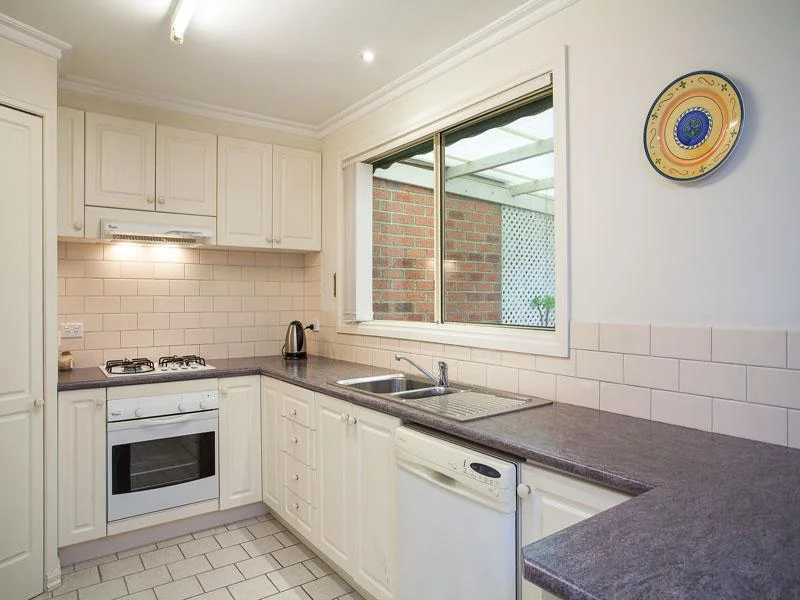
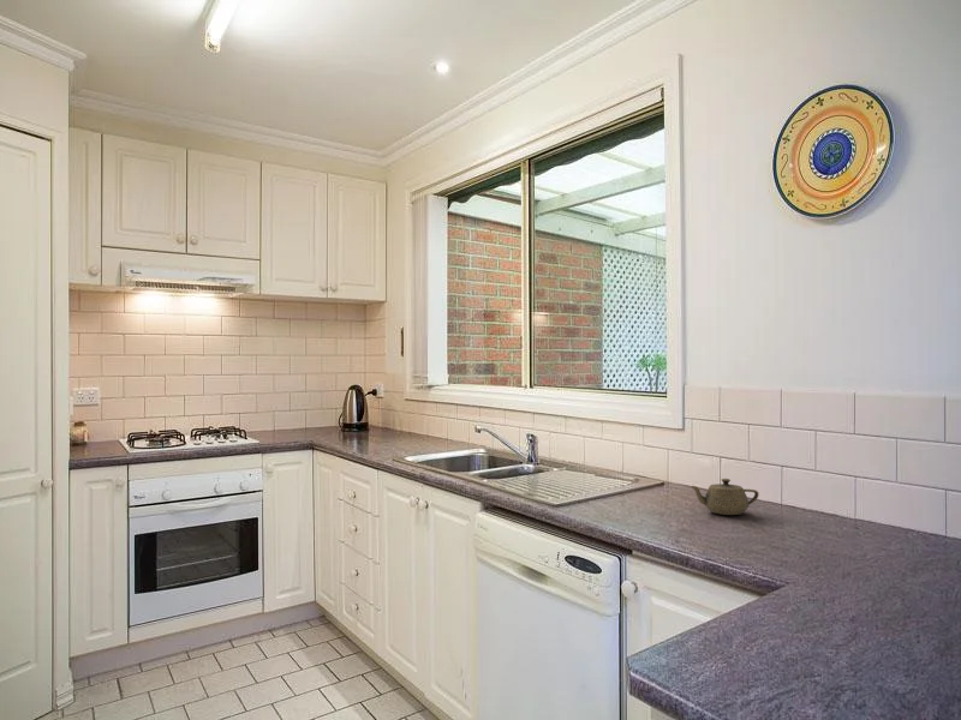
+ teapot [688,478,760,516]
